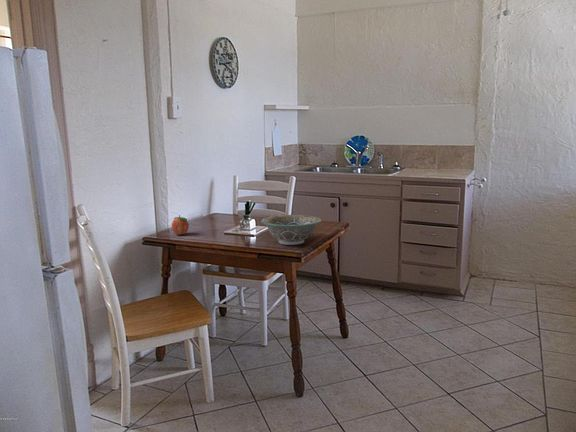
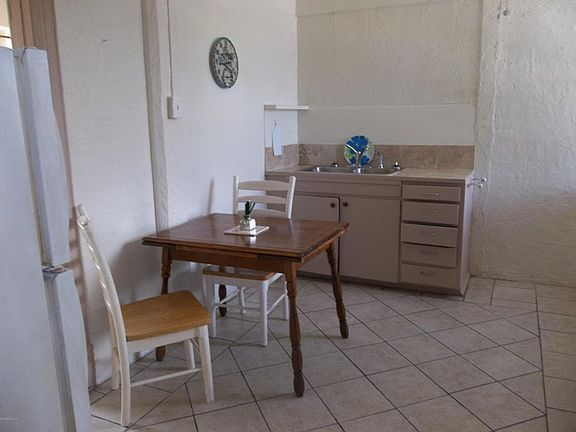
- fruit [171,214,190,236]
- bowl [261,214,322,246]
